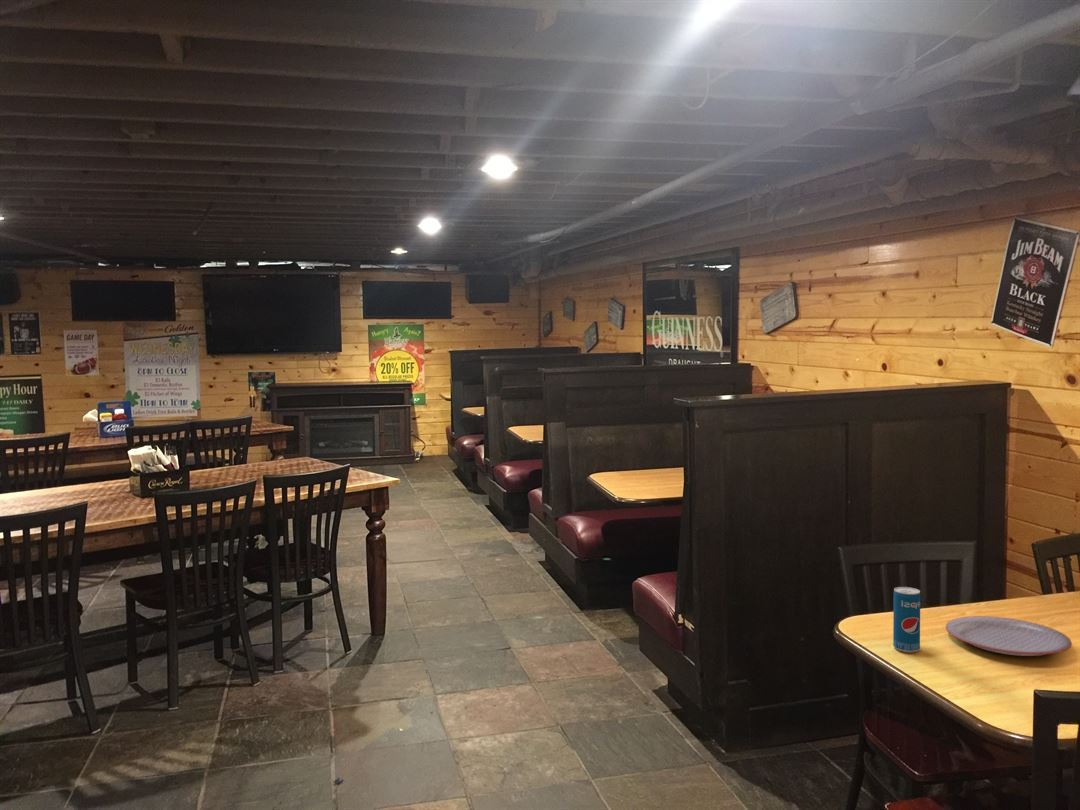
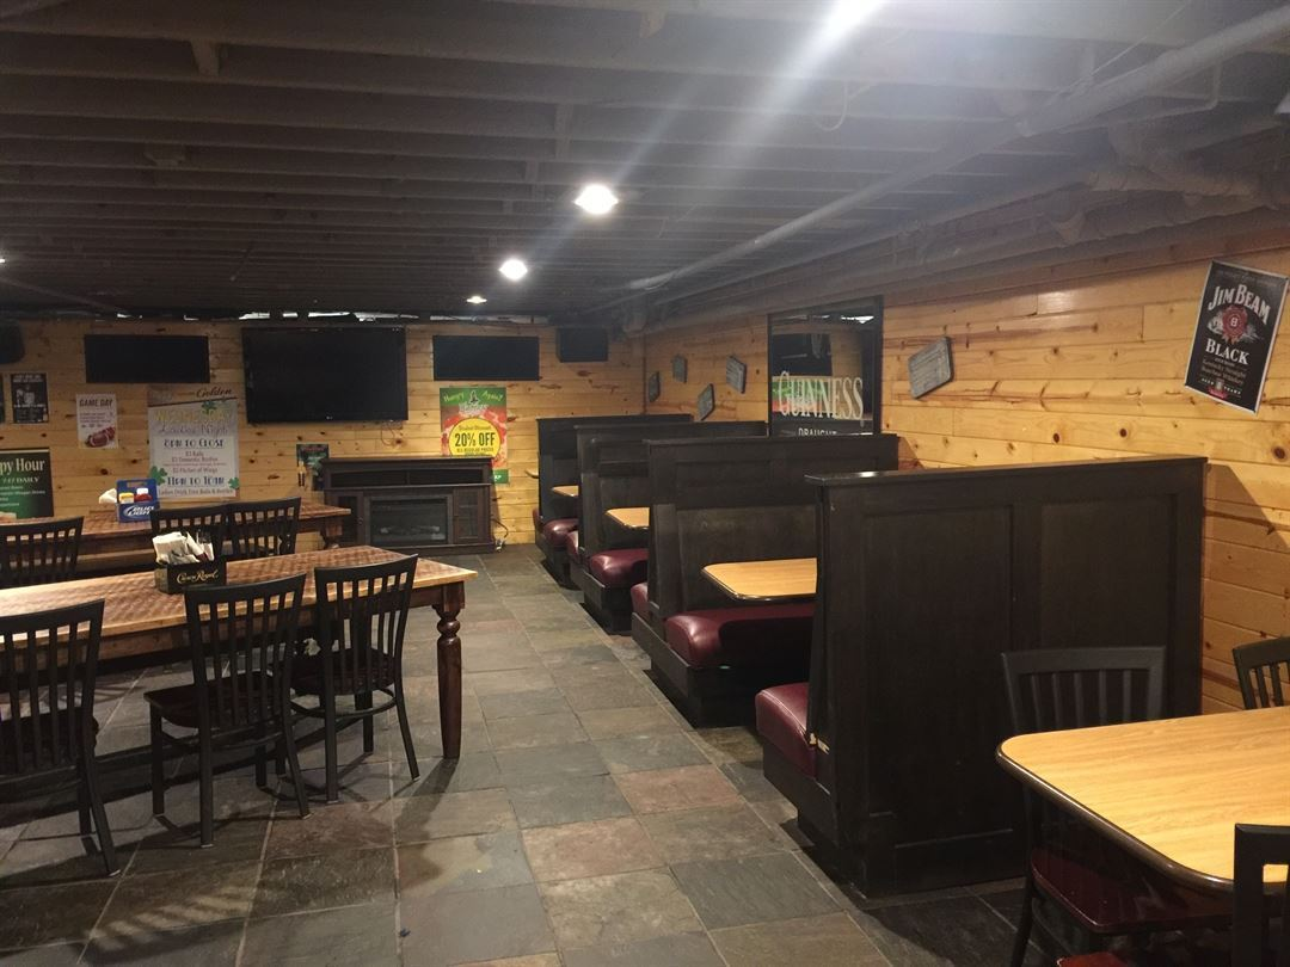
- beverage can [892,586,921,653]
- plate [945,615,1073,657]
